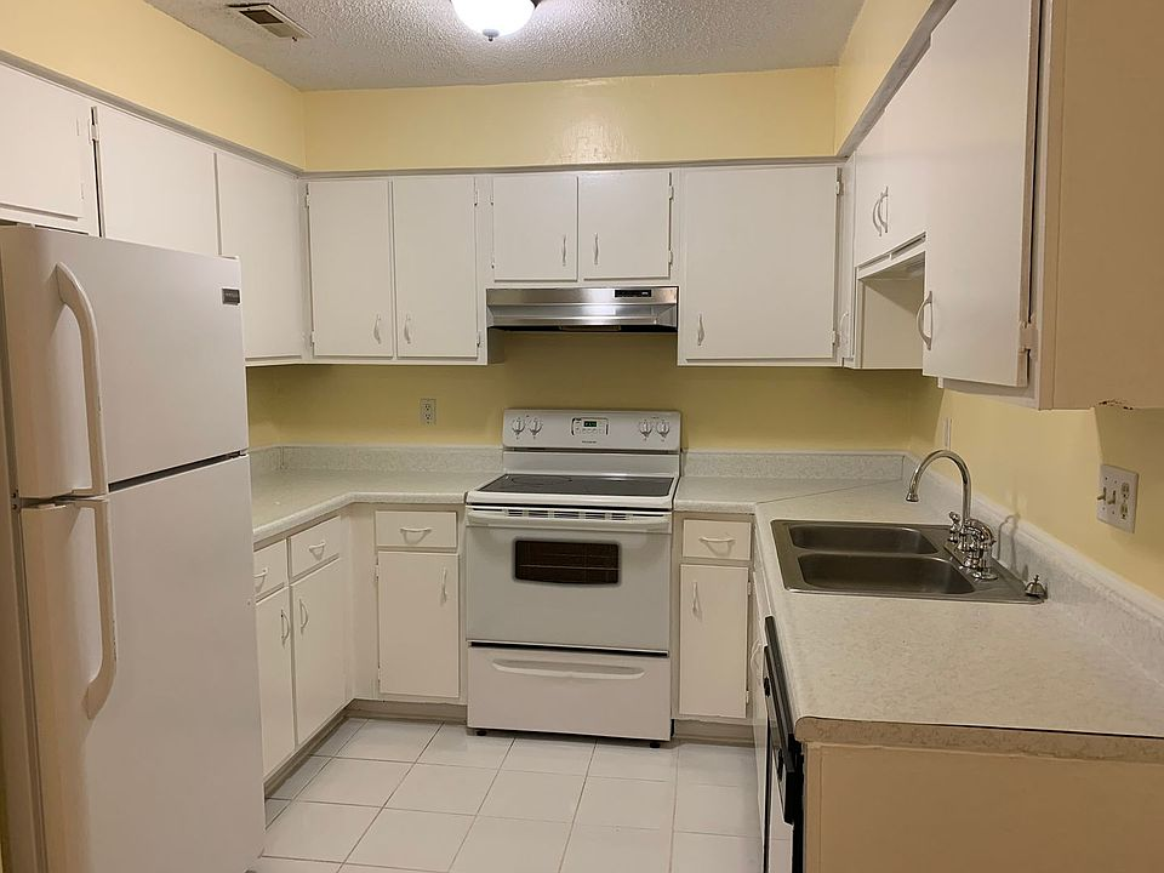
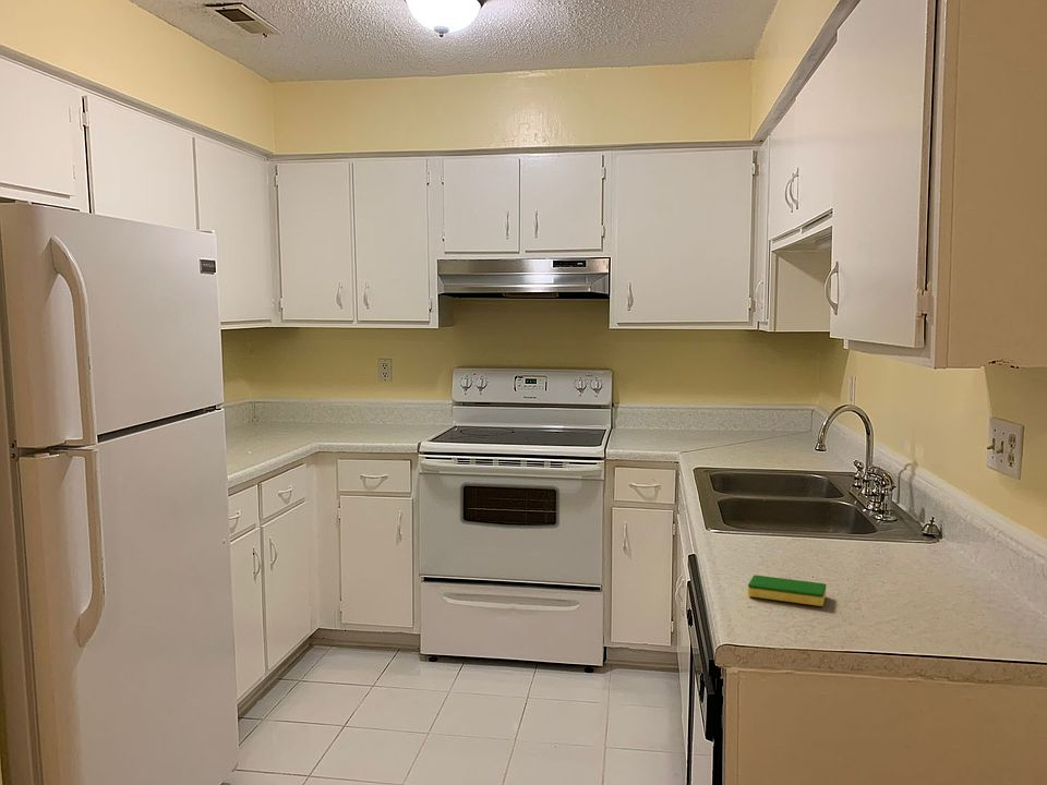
+ dish sponge [747,575,827,607]
